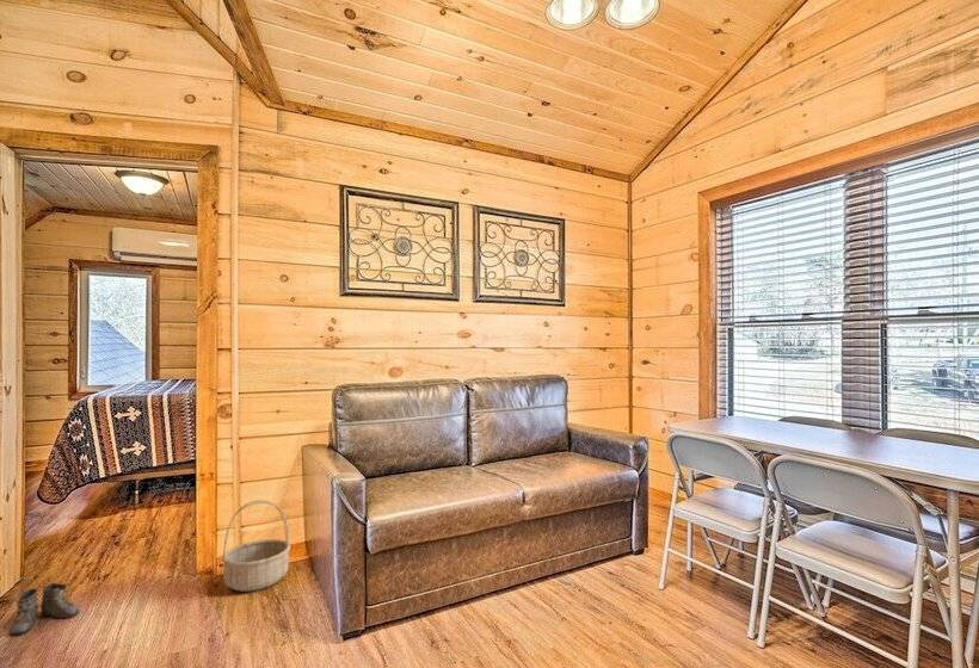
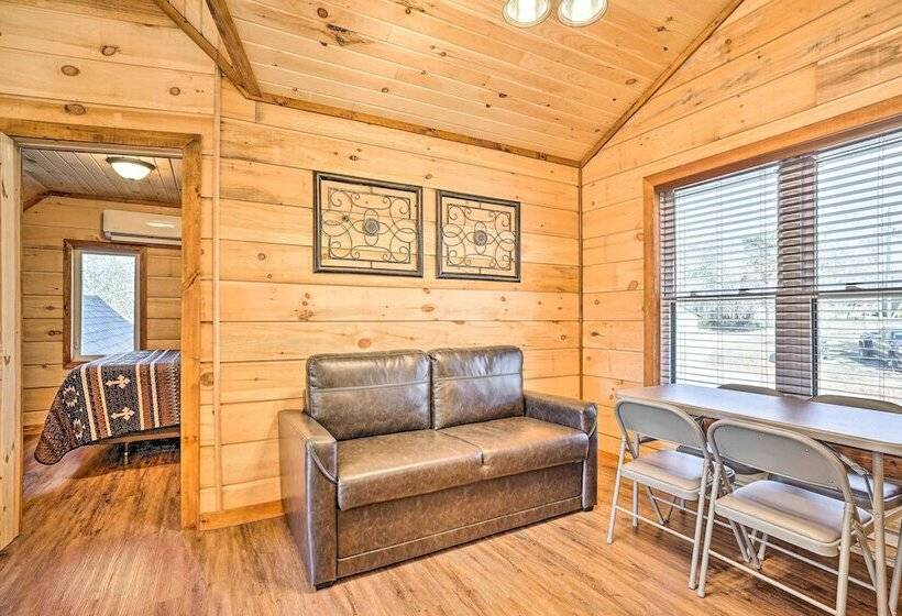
- basket [220,499,291,593]
- boots [4,582,80,637]
